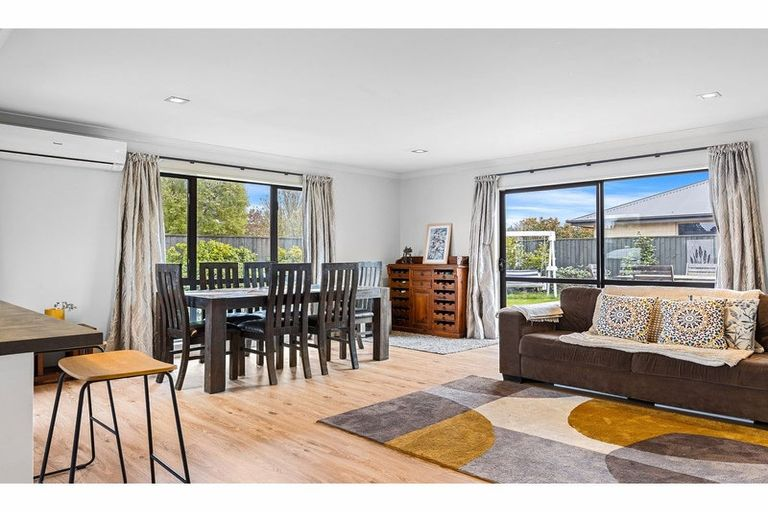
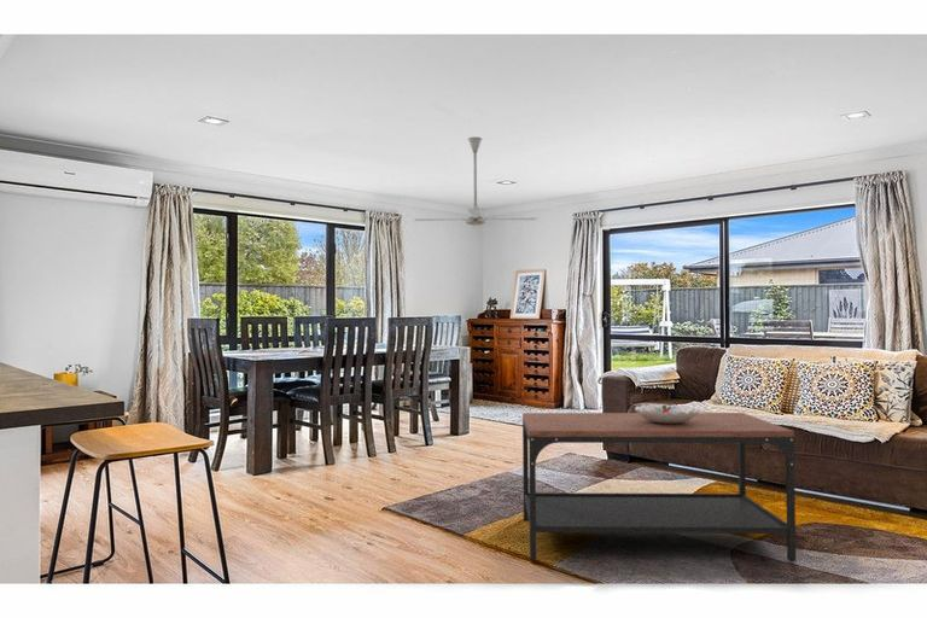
+ decorative bowl [634,403,700,424]
+ coffee table [521,412,797,562]
+ ceiling fan [413,136,538,229]
